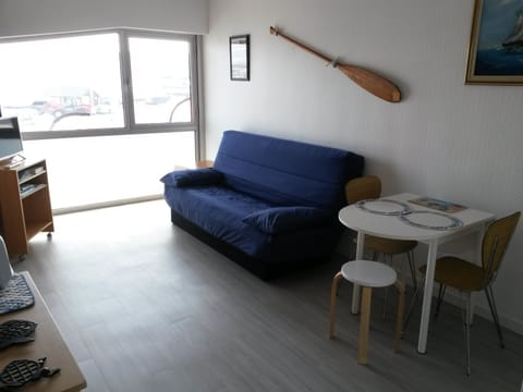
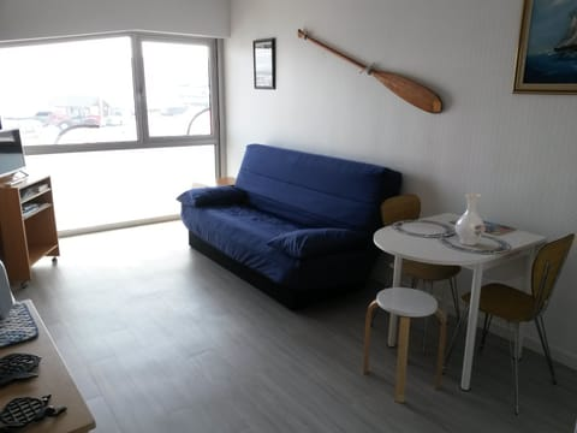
+ vase [454,192,486,247]
